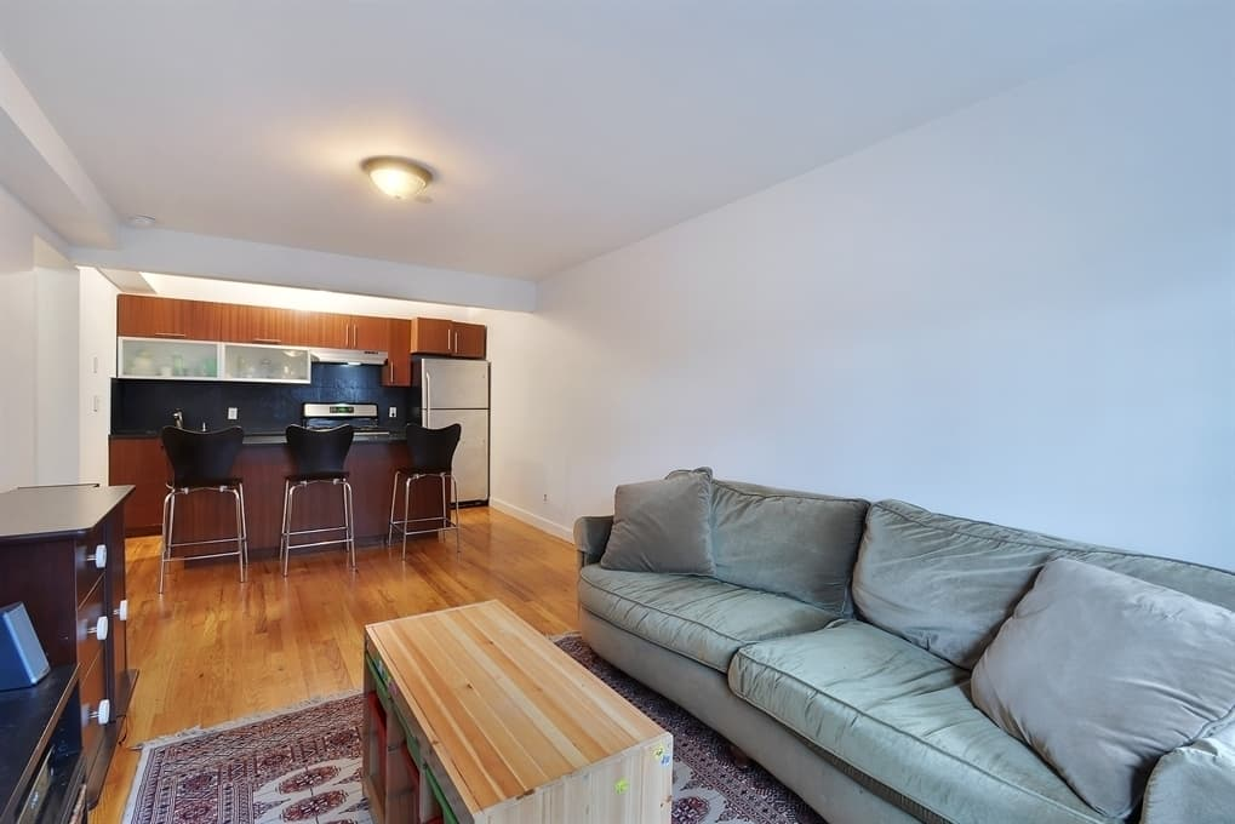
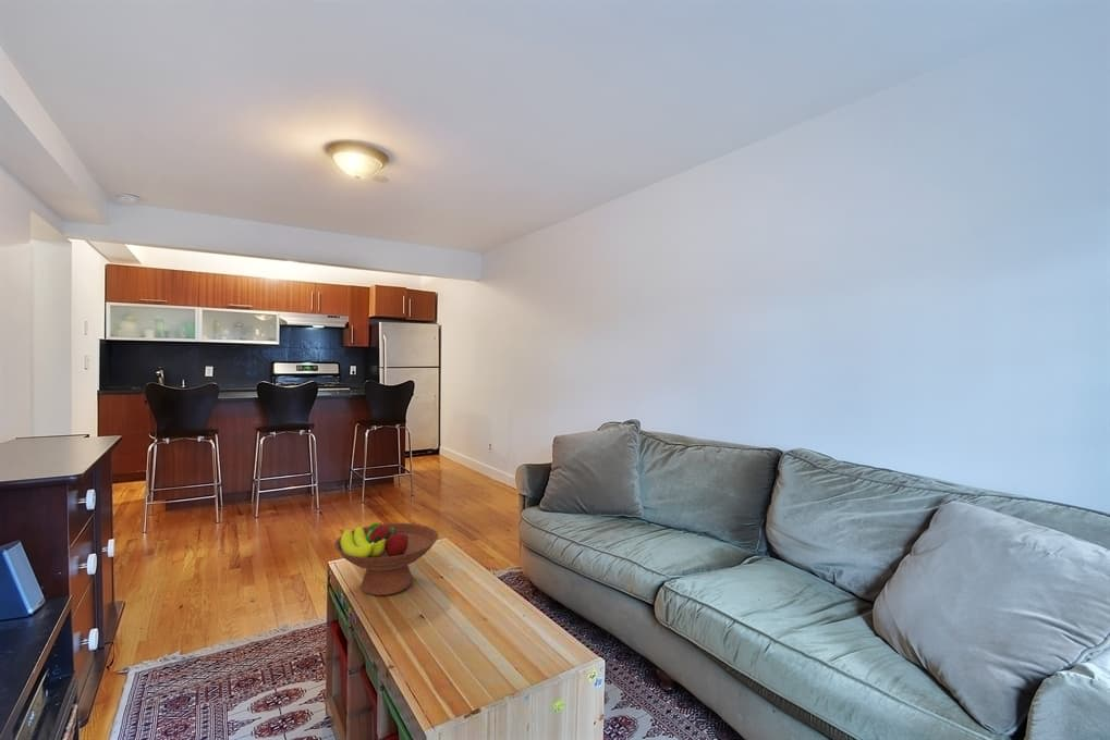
+ fruit bowl [333,522,439,596]
